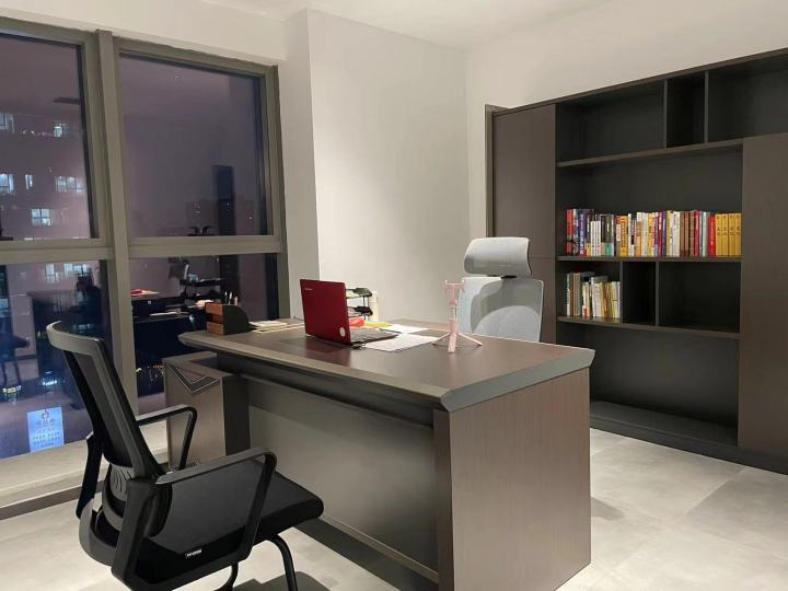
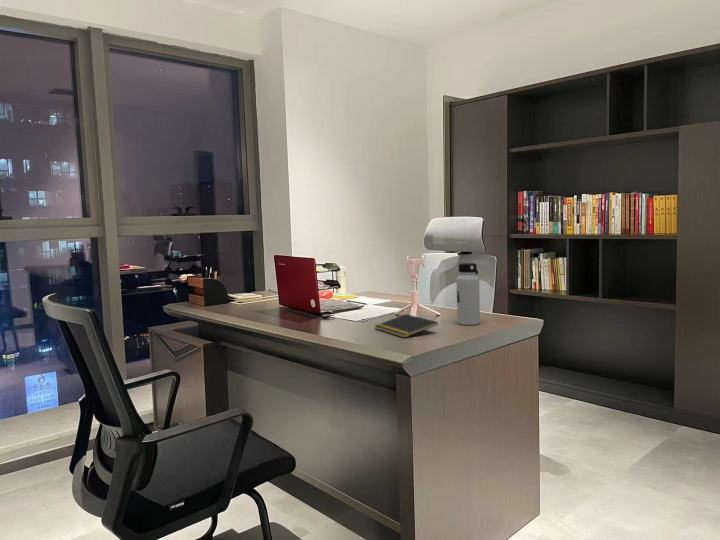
+ notepad [374,313,439,339]
+ water bottle [455,262,481,326]
